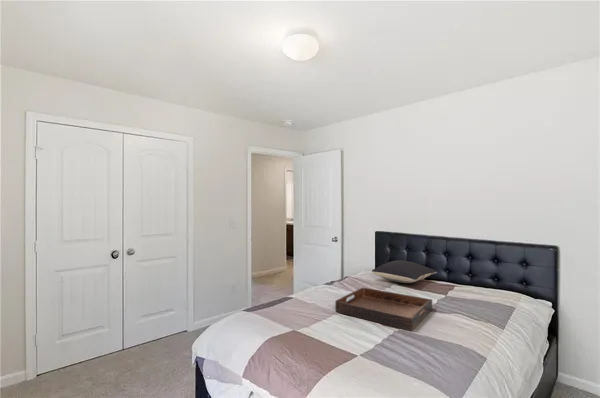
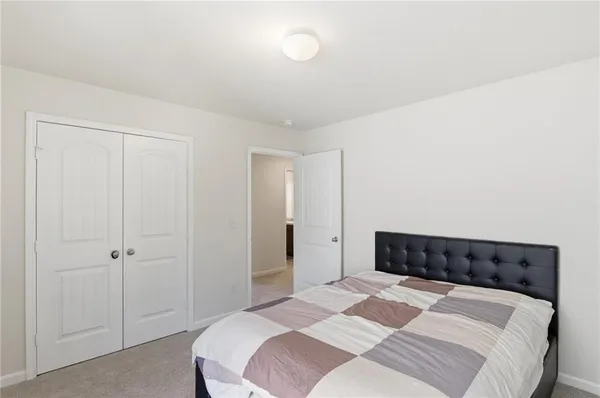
- pillow [371,259,438,284]
- serving tray [334,287,433,332]
